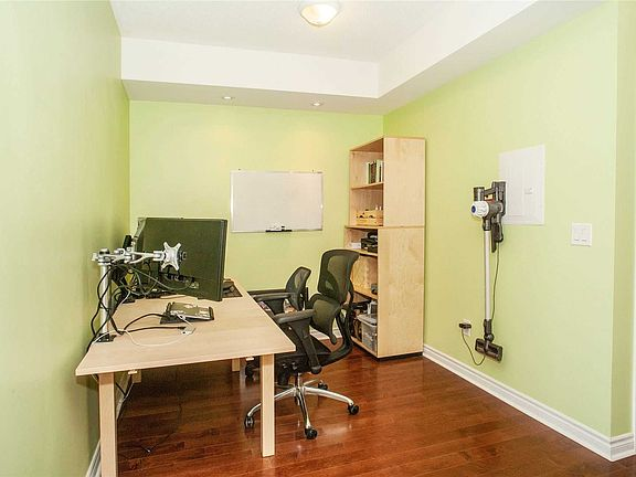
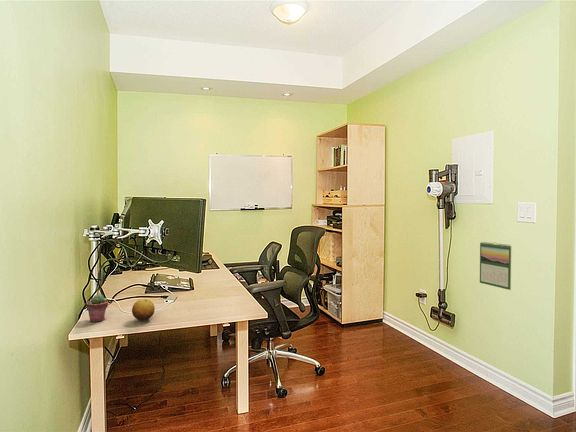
+ calendar [479,241,512,291]
+ fruit [131,298,156,322]
+ potted succulent [85,293,109,323]
